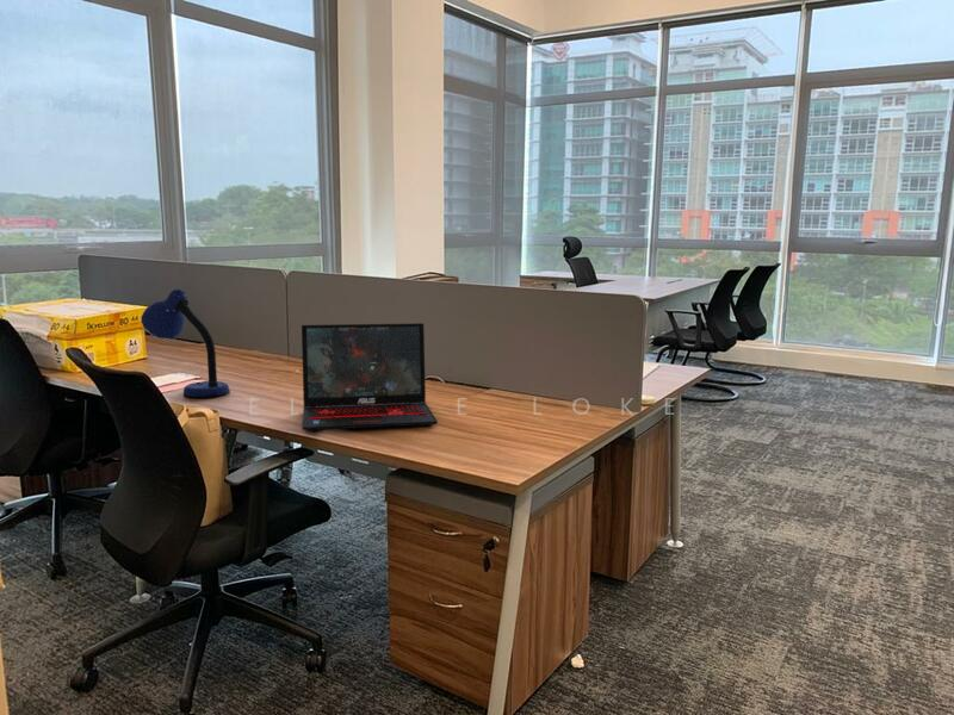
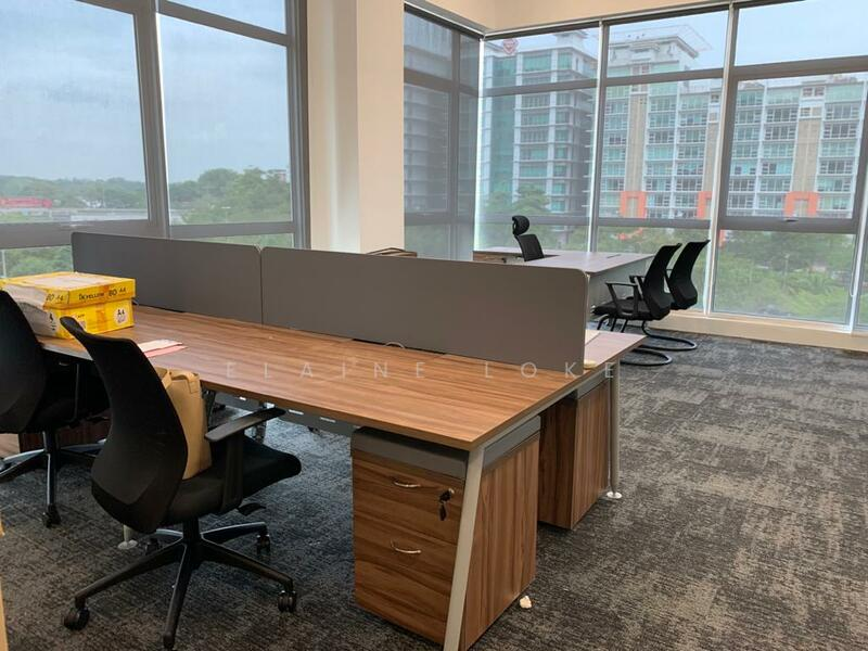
- desk lamp [140,288,231,399]
- laptop [301,322,439,431]
